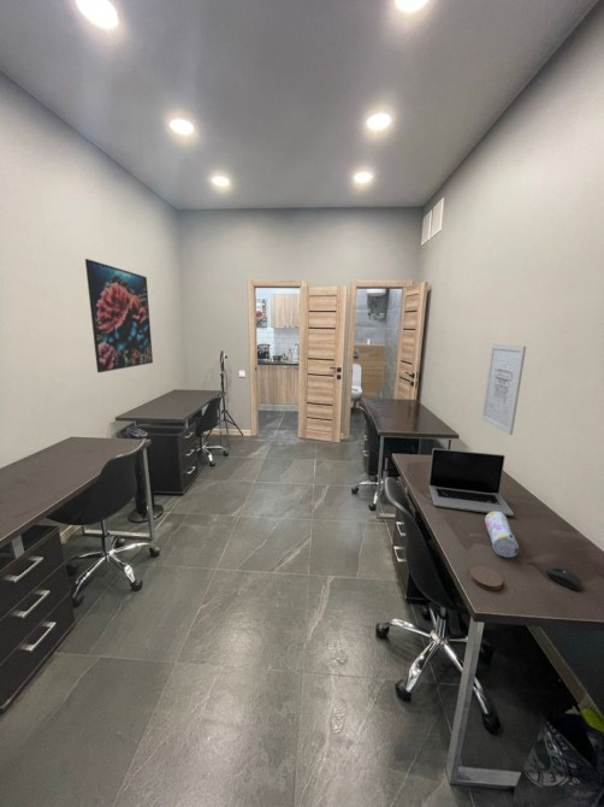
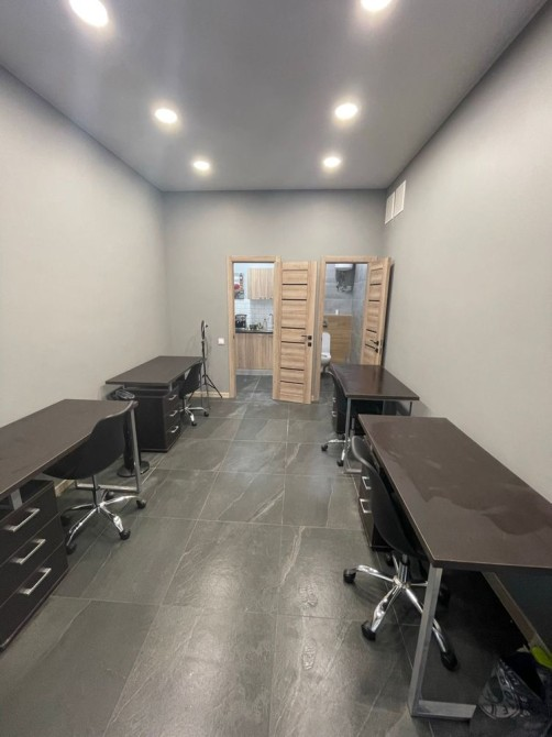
- wall art [480,343,527,436]
- mouse [546,566,582,591]
- pencil case [484,512,520,559]
- coaster [468,565,504,591]
- laptop [428,447,515,517]
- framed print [84,258,154,373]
